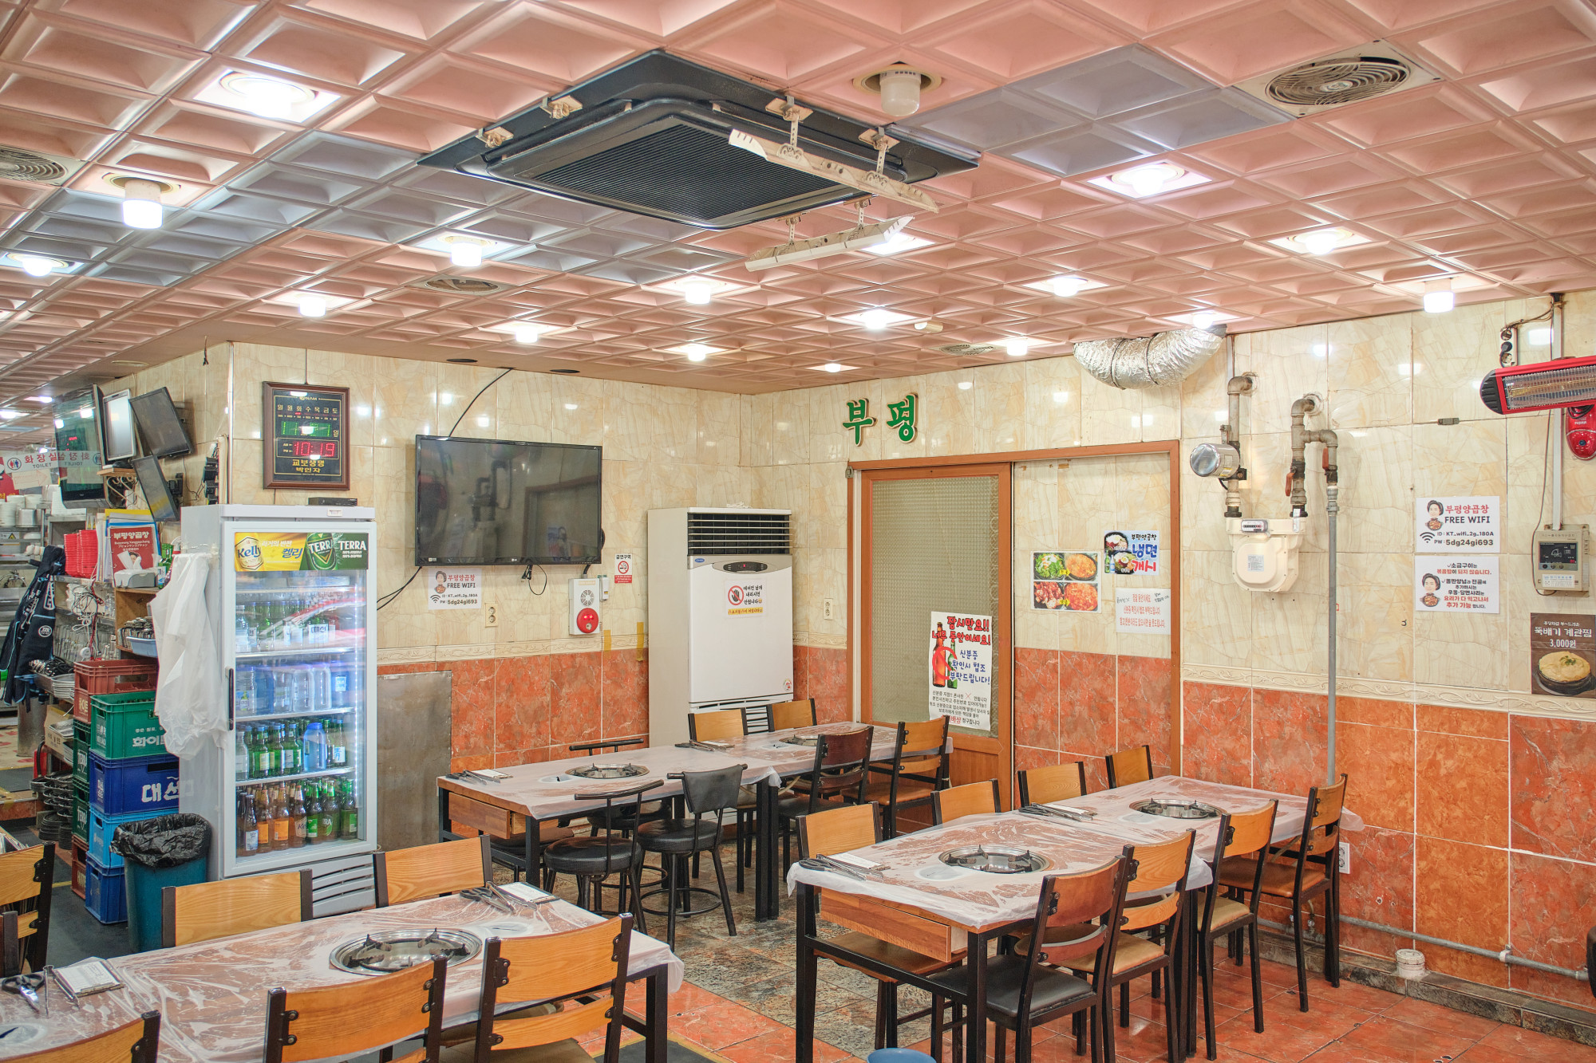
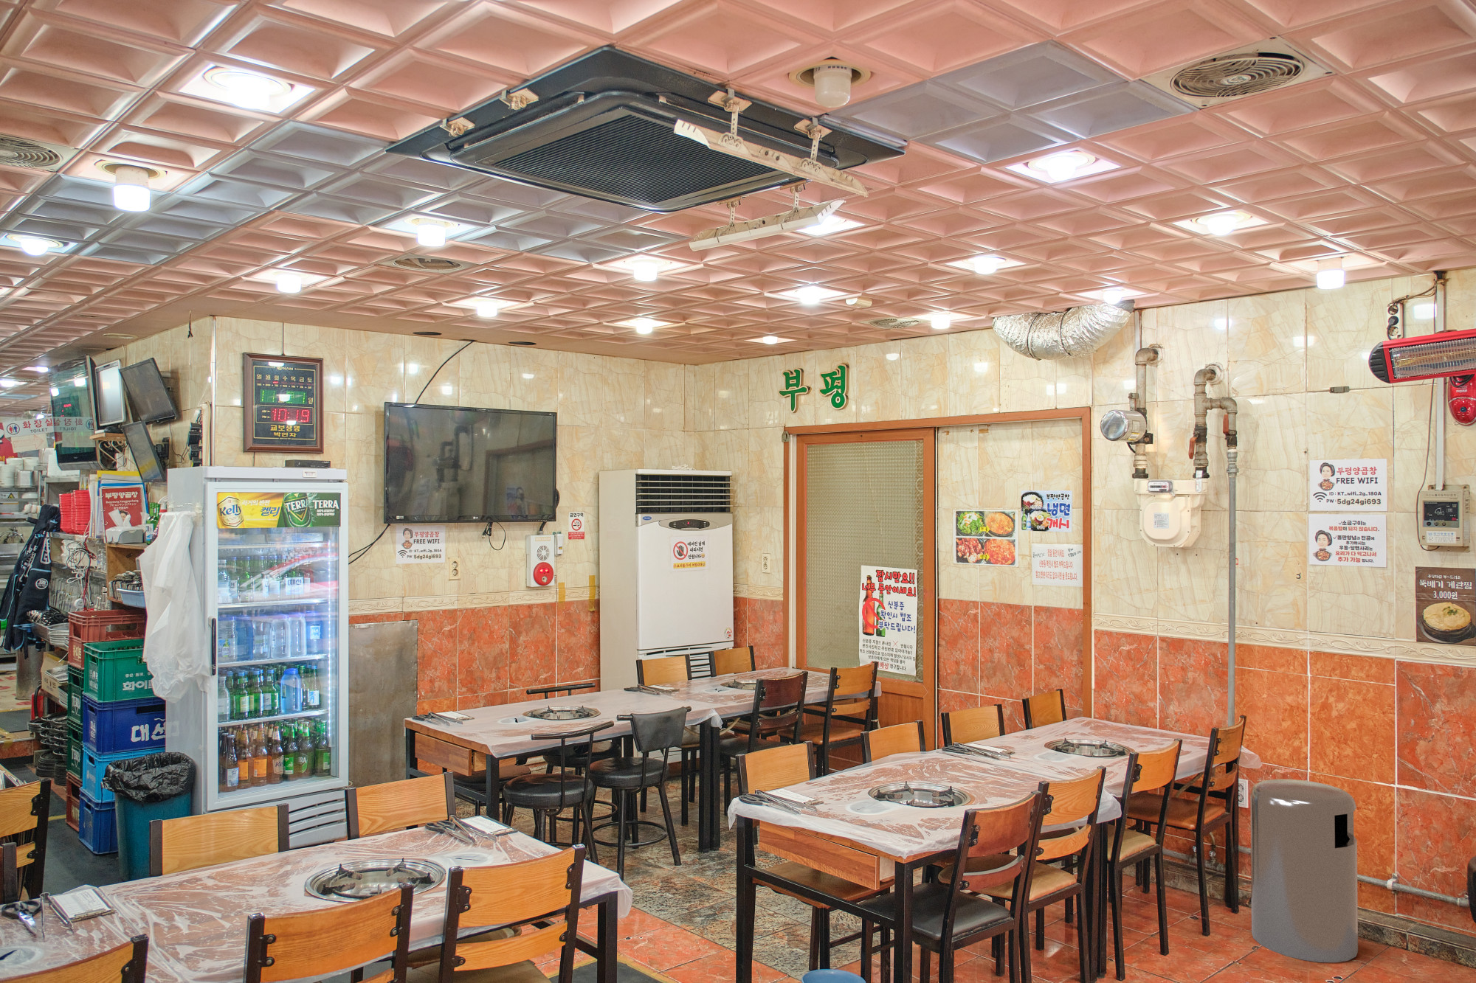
+ trash can [1250,779,1359,963]
